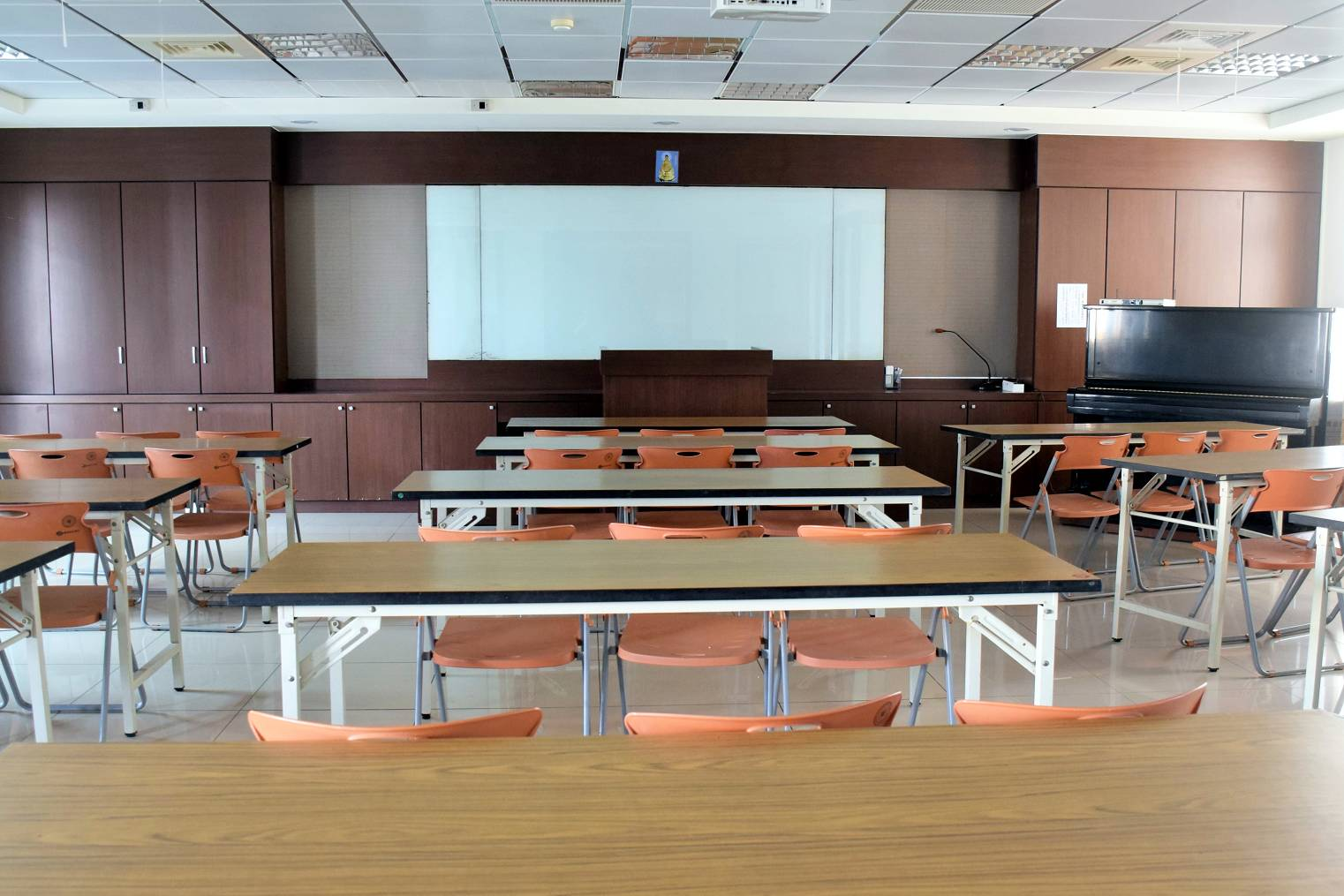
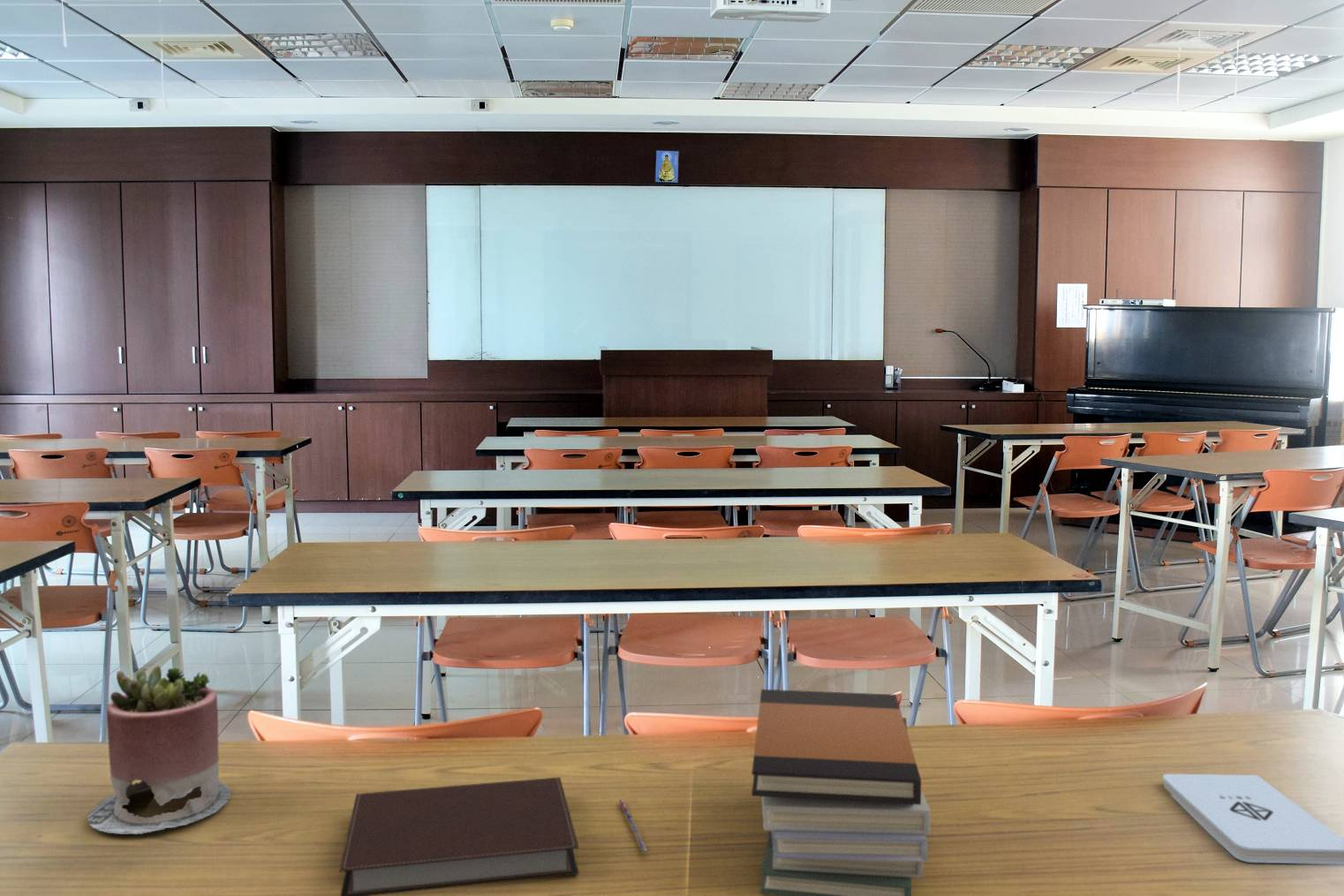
+ pen [617,798,649,854]
+ notebook [338,776,580,896]
+ succulent planter [87,665,231,835]
+ notepad [1162,773,1344,865]
+ book stack [751,689,932,896]
